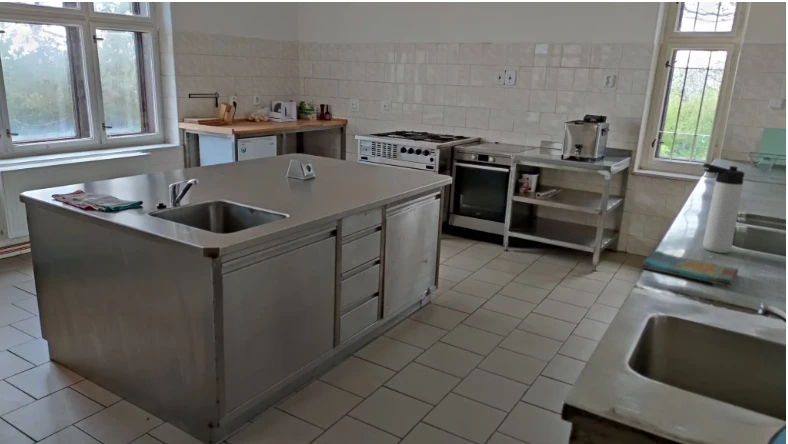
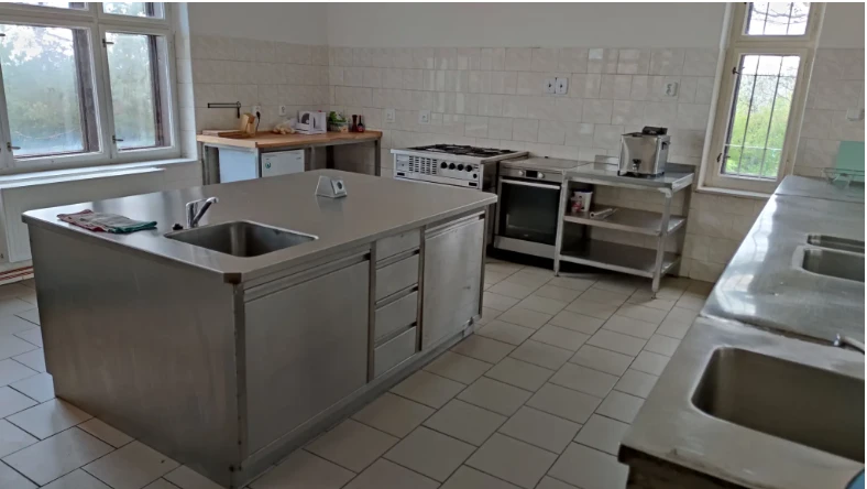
- dish towel [639,249,739,287]
- thermos bottle [702,162,745,254]
